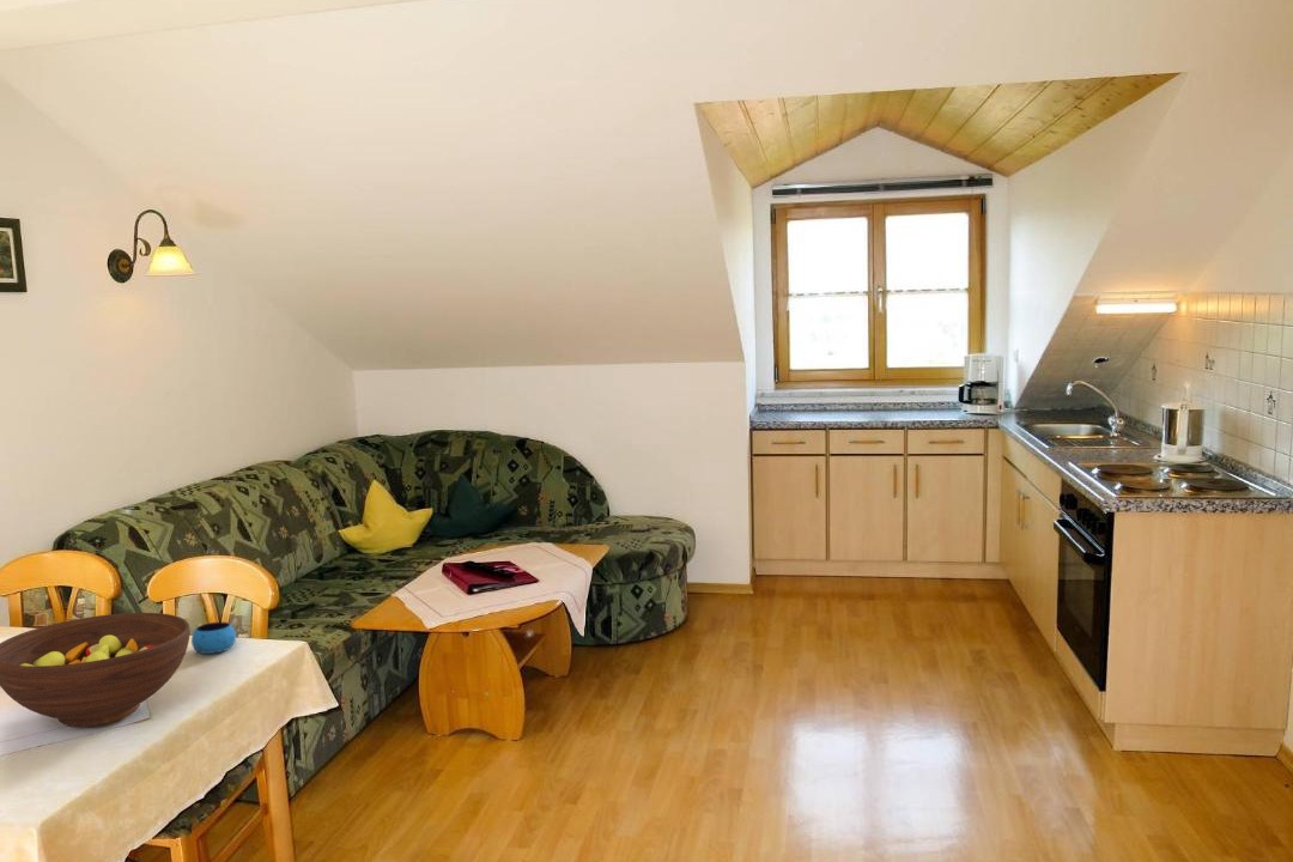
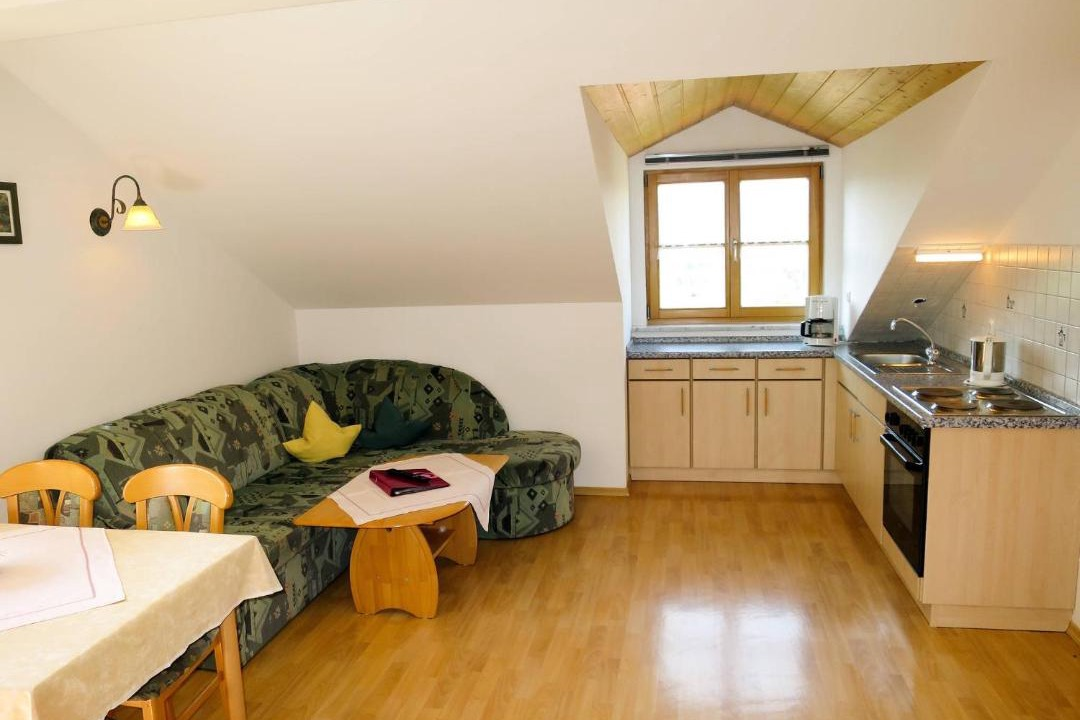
- mug [190,621,237,655]
- fruit bowl [0,612,192,728]
